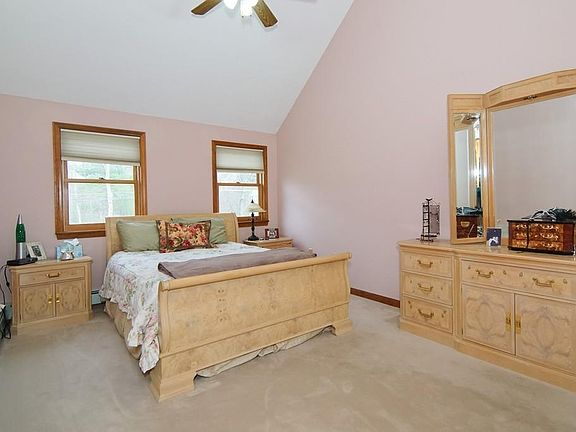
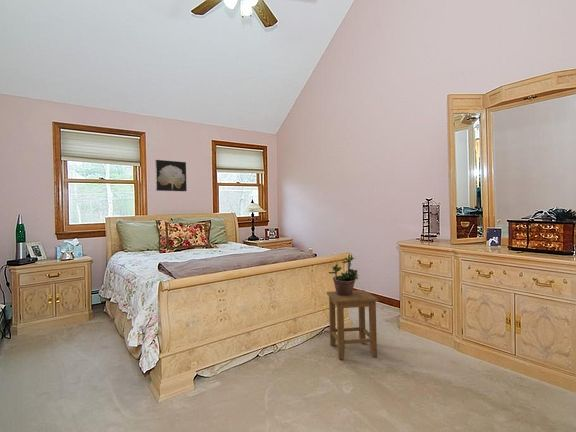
+ stool [326,289,379,360]
+ wall art [154,159,188,192]
+ potted plant [328,251,360,296]
